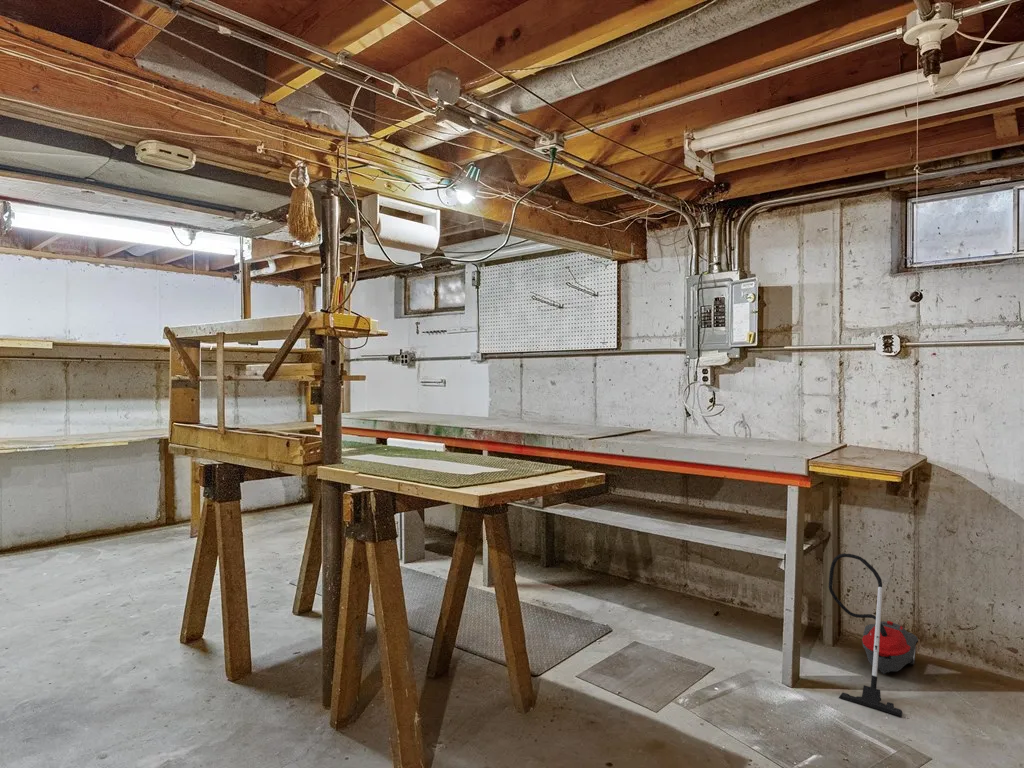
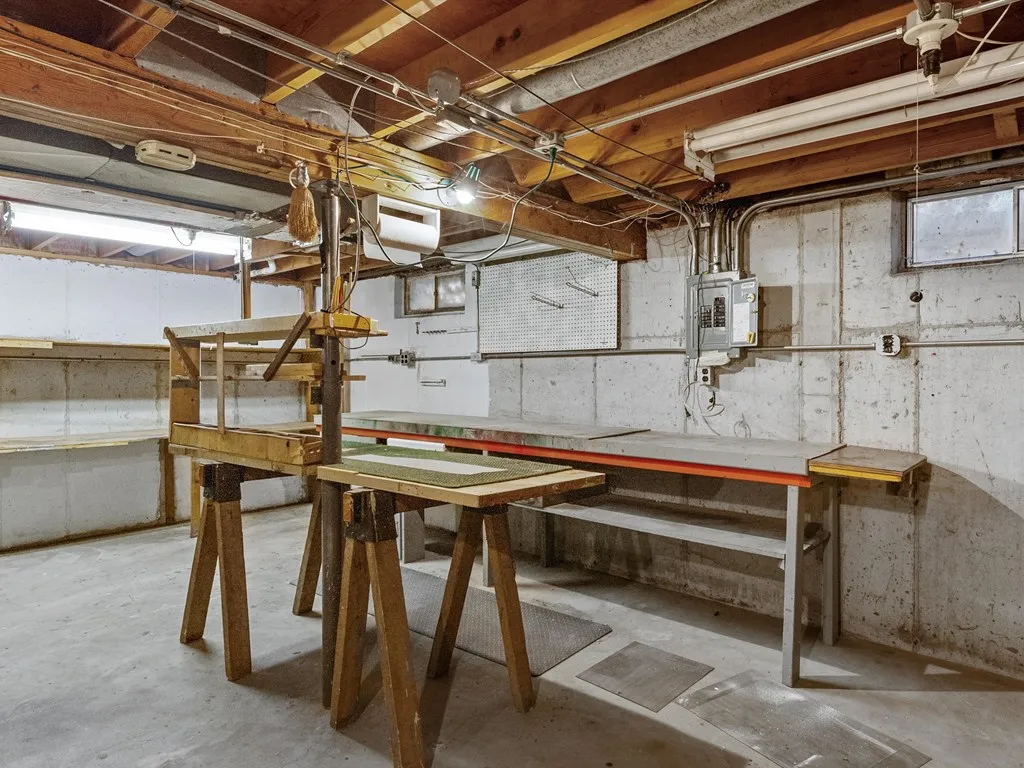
- vacuum cleaner [828,552,919,717]
